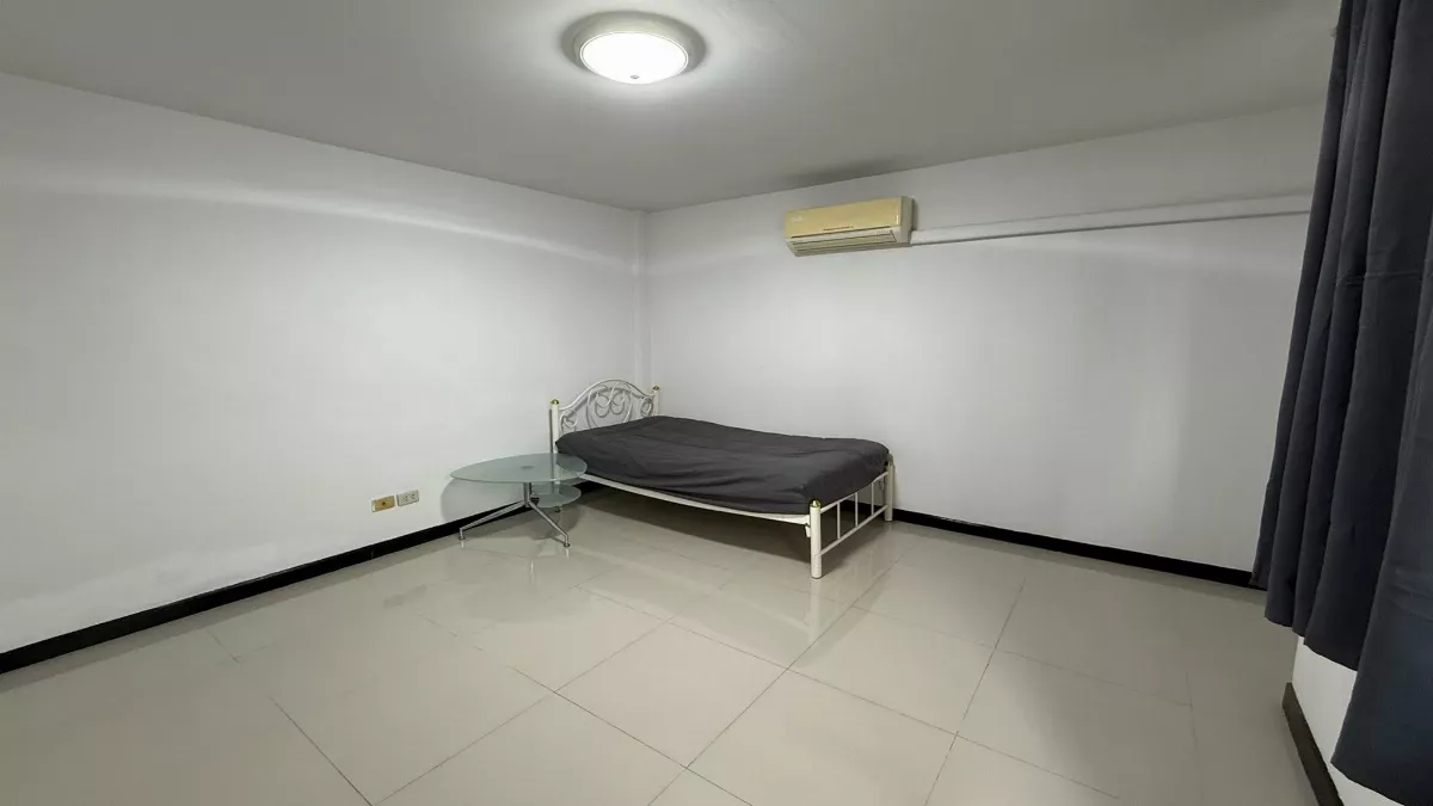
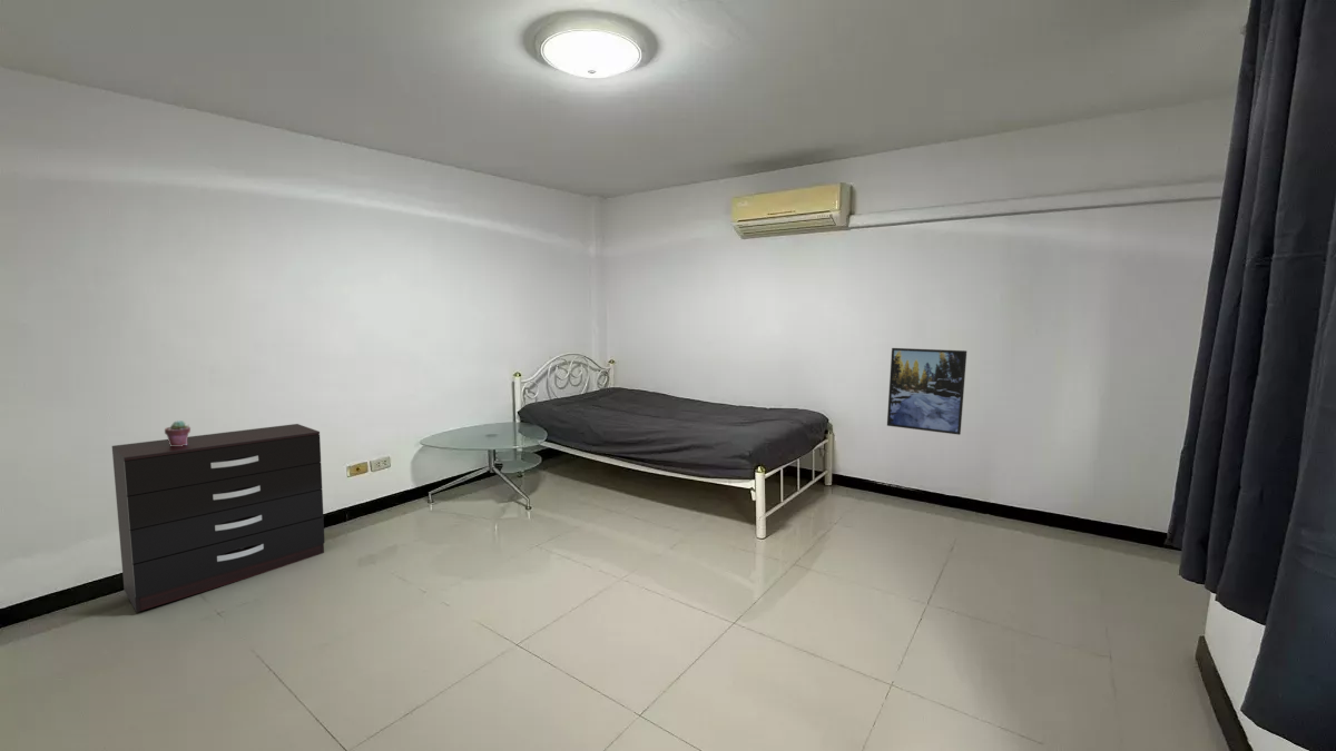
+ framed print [886,347,967,436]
+ potted succulent [164,419,191,446]
+ dresser [111,423,326,613]
